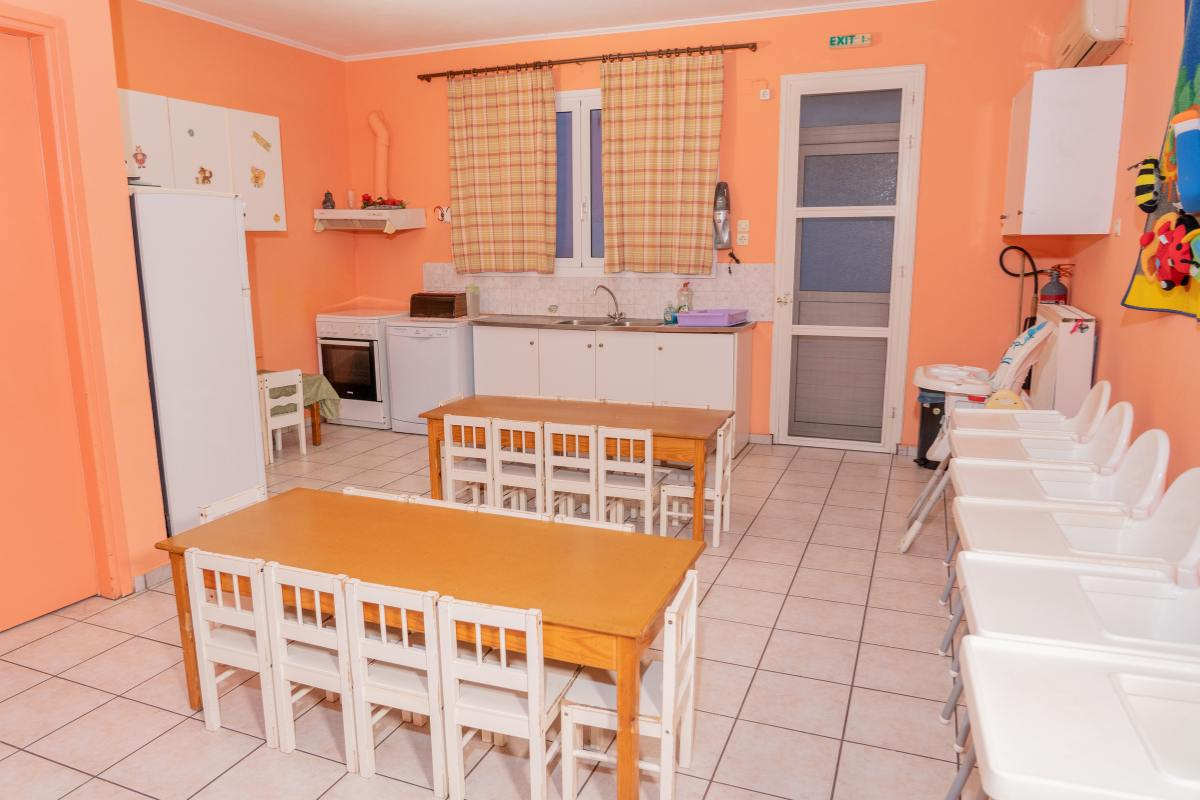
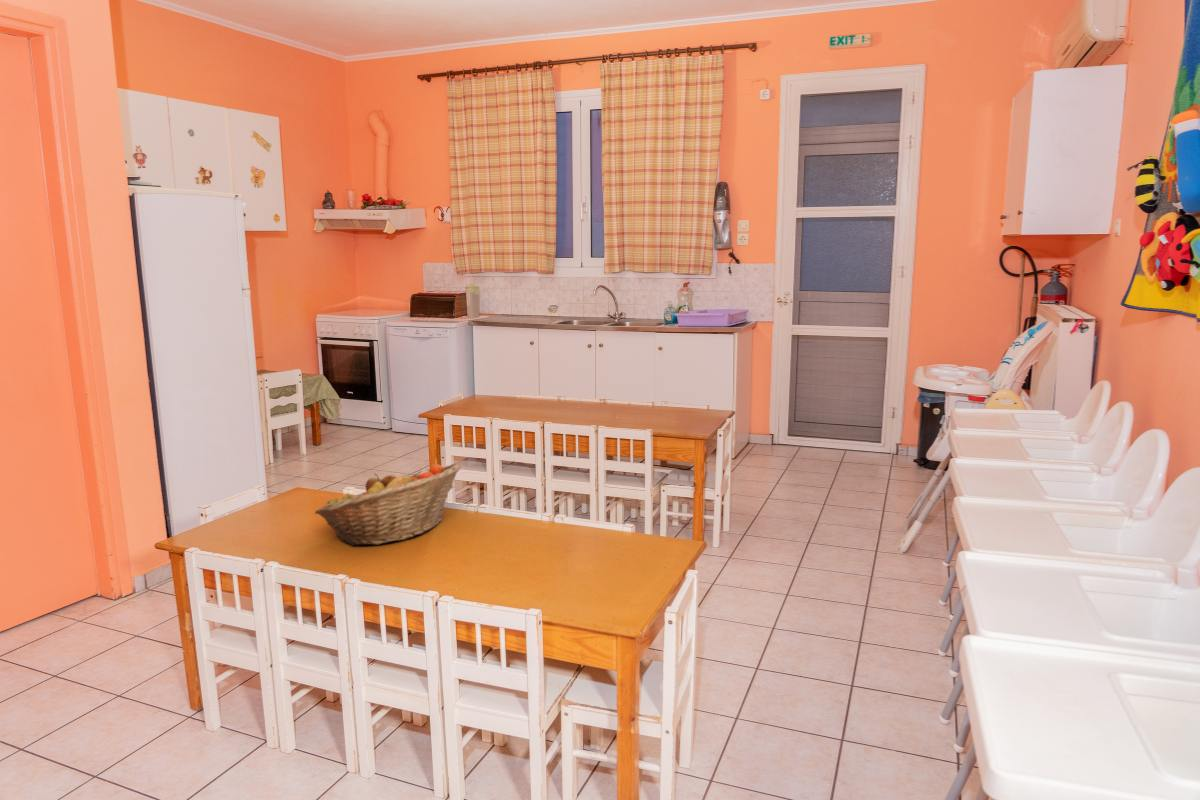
+ fruit basket [314,462,463,546]
